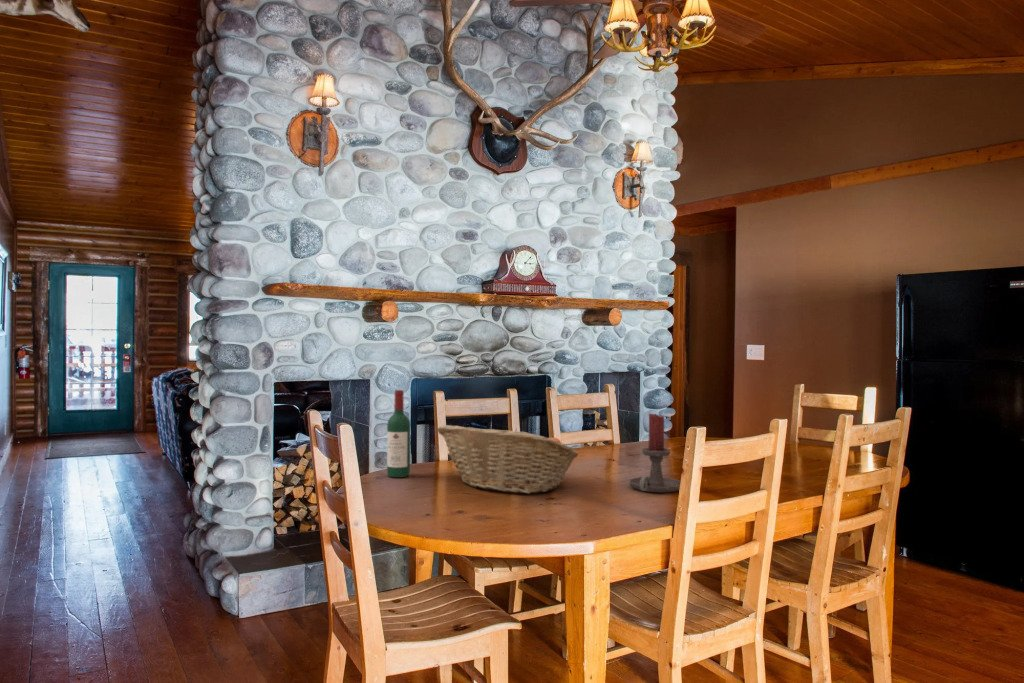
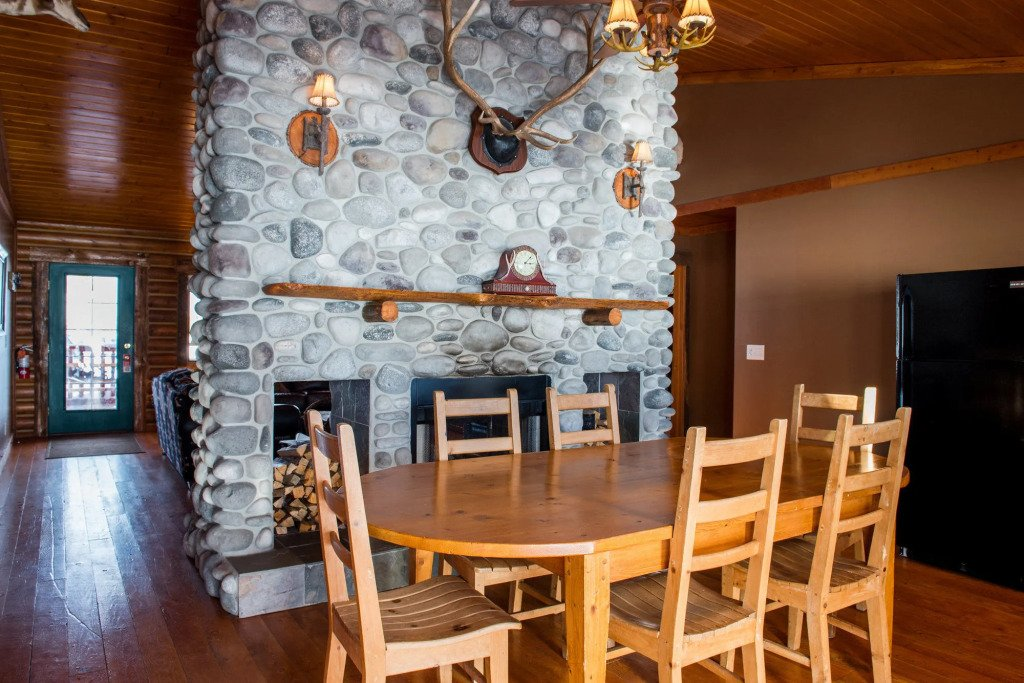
- fruit basket [436,424,580,495]
- wine bottle [386,389,411,478]
- candle holder [628,412,681,493]
